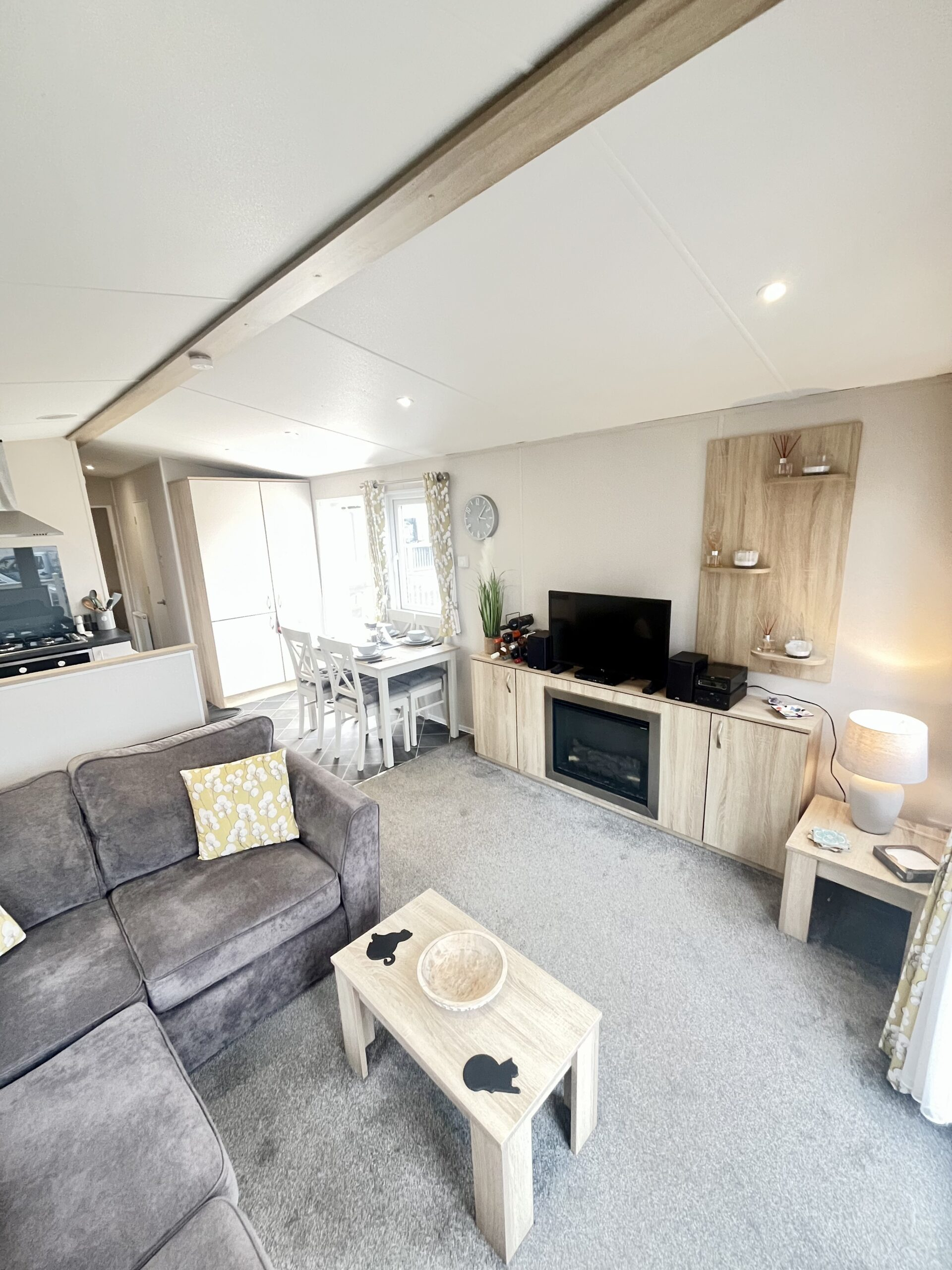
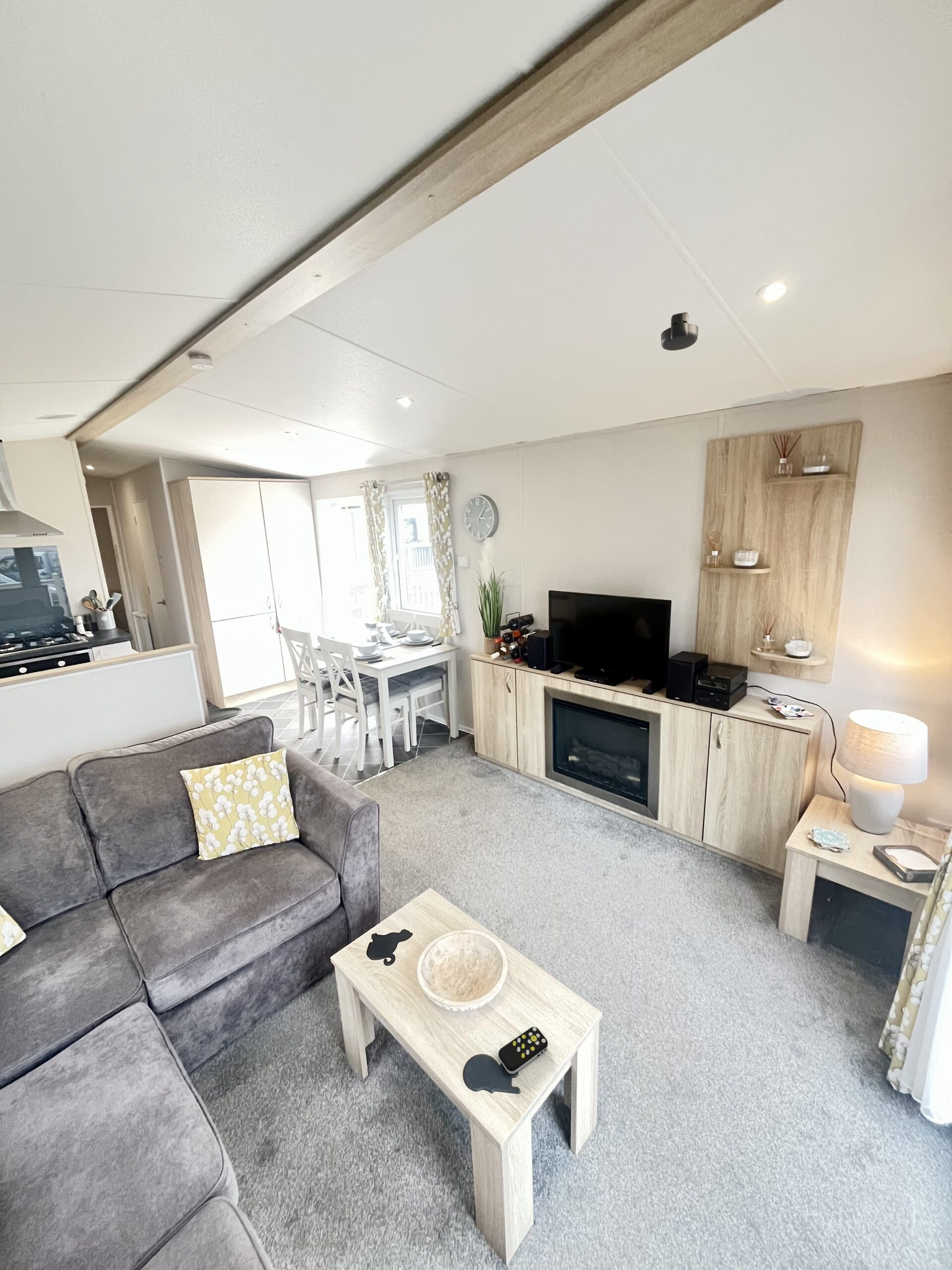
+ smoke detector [660,312,699,351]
+ remote control [498,1026,548,1075]
